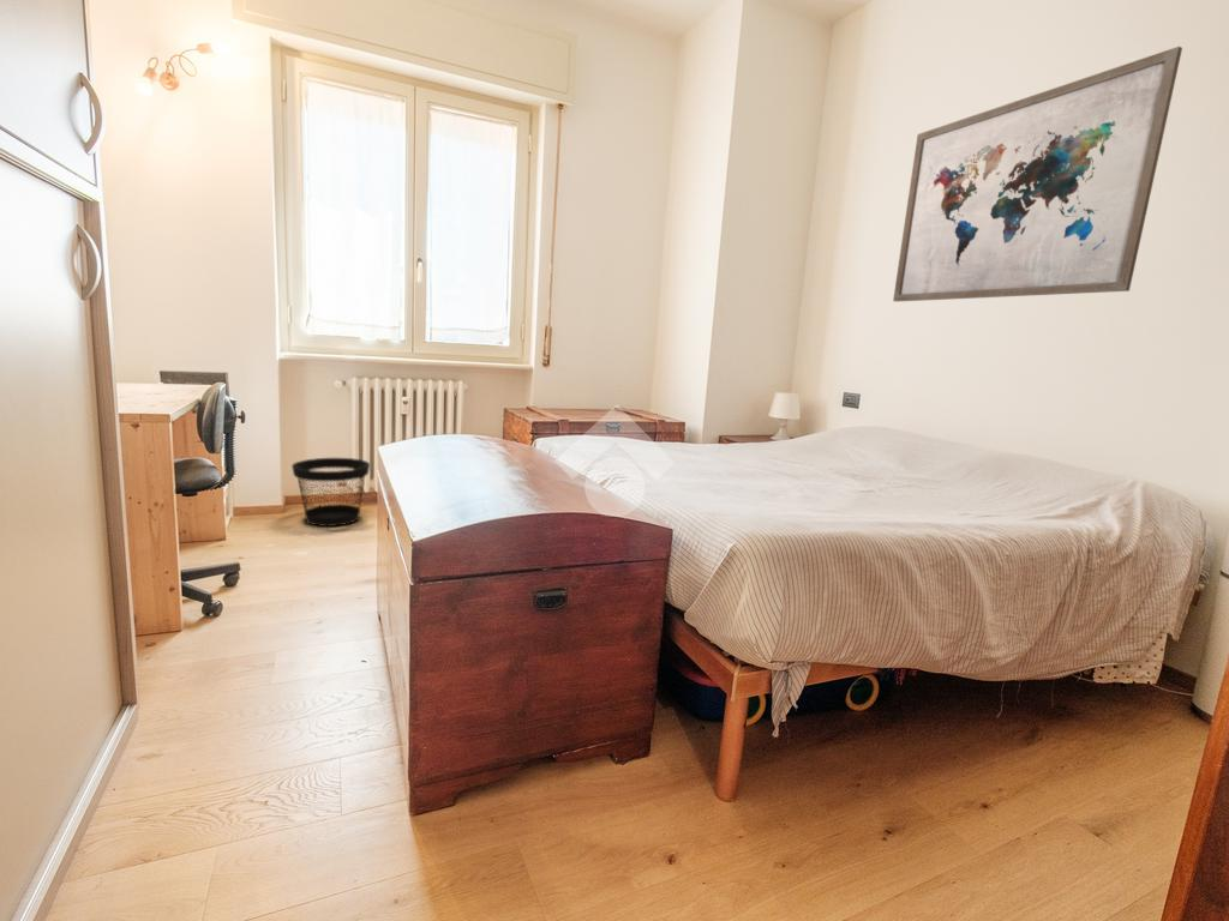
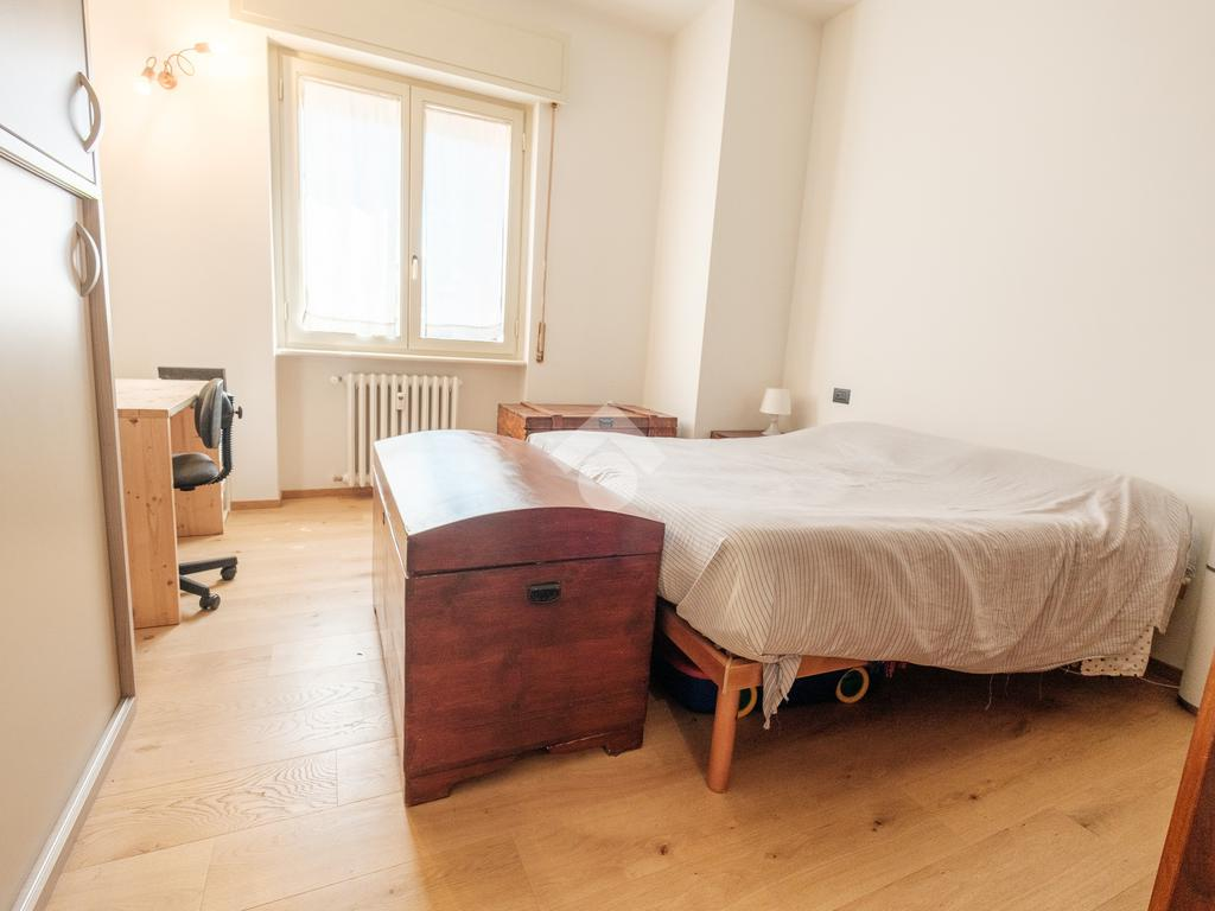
- wall art [892,46,1183,302]
- wastebasket [290,457,371,528]
